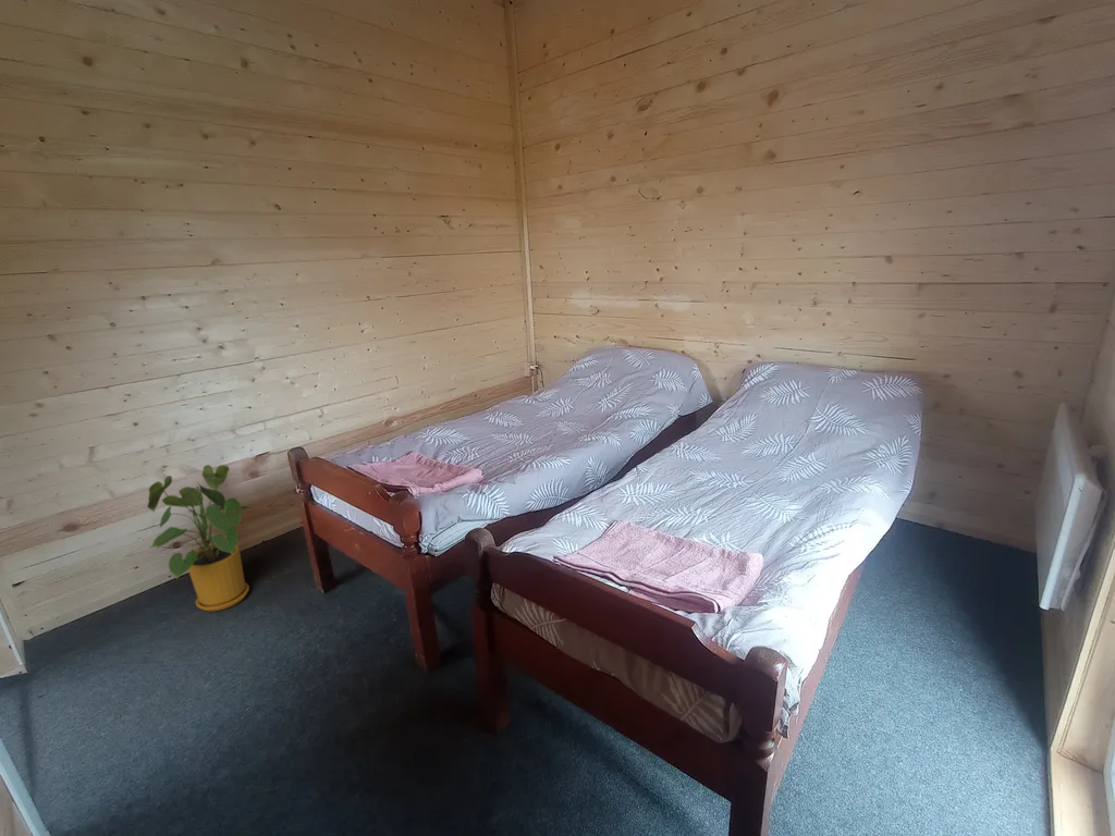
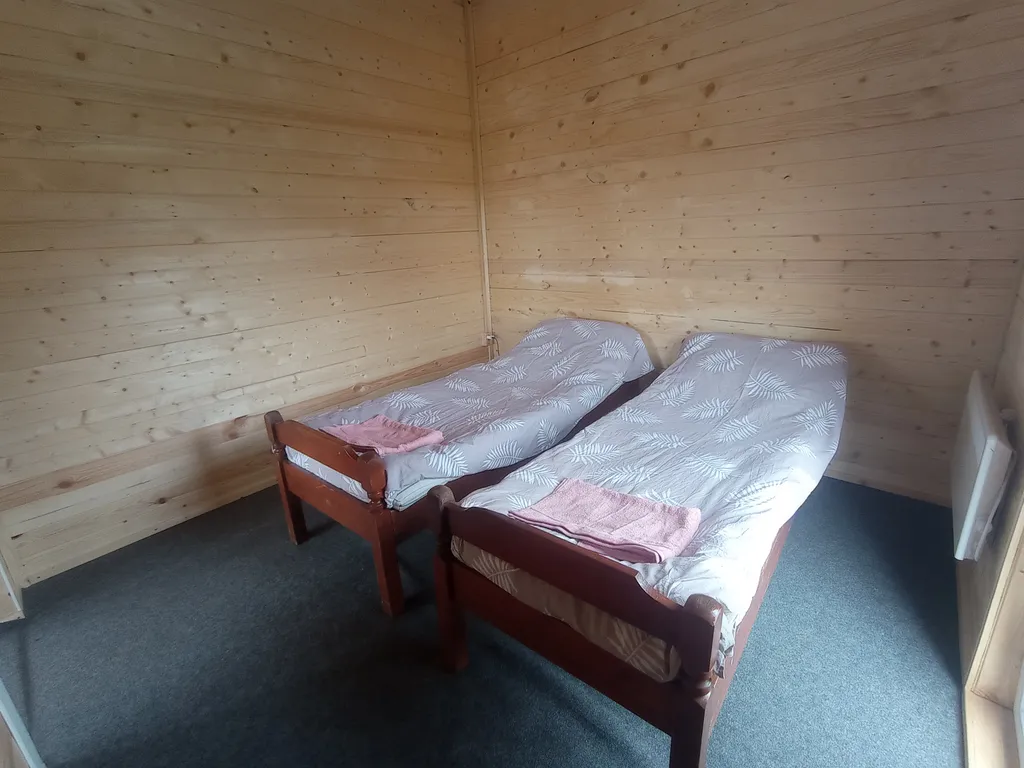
- house plant [146,464,257,612]
